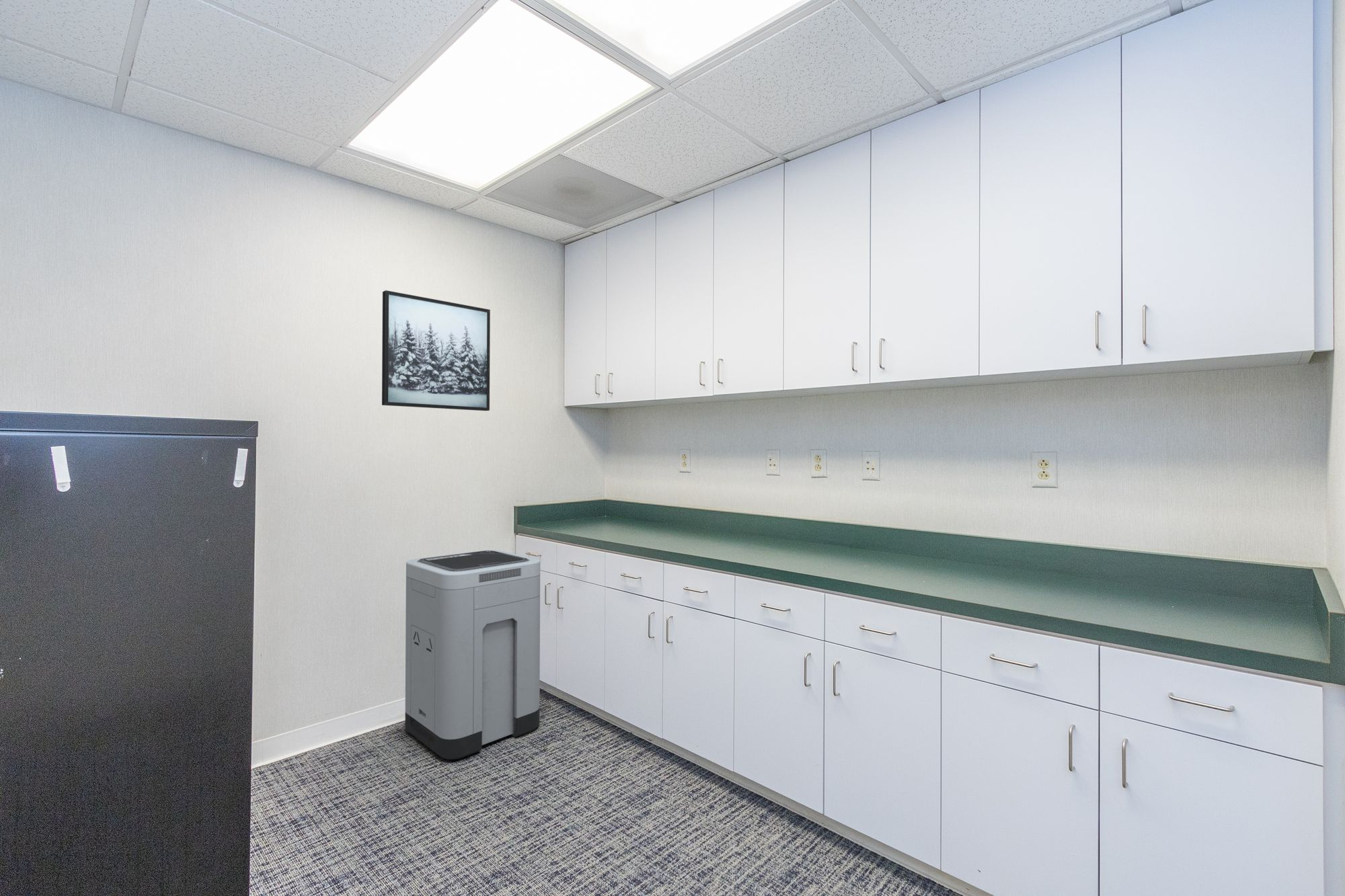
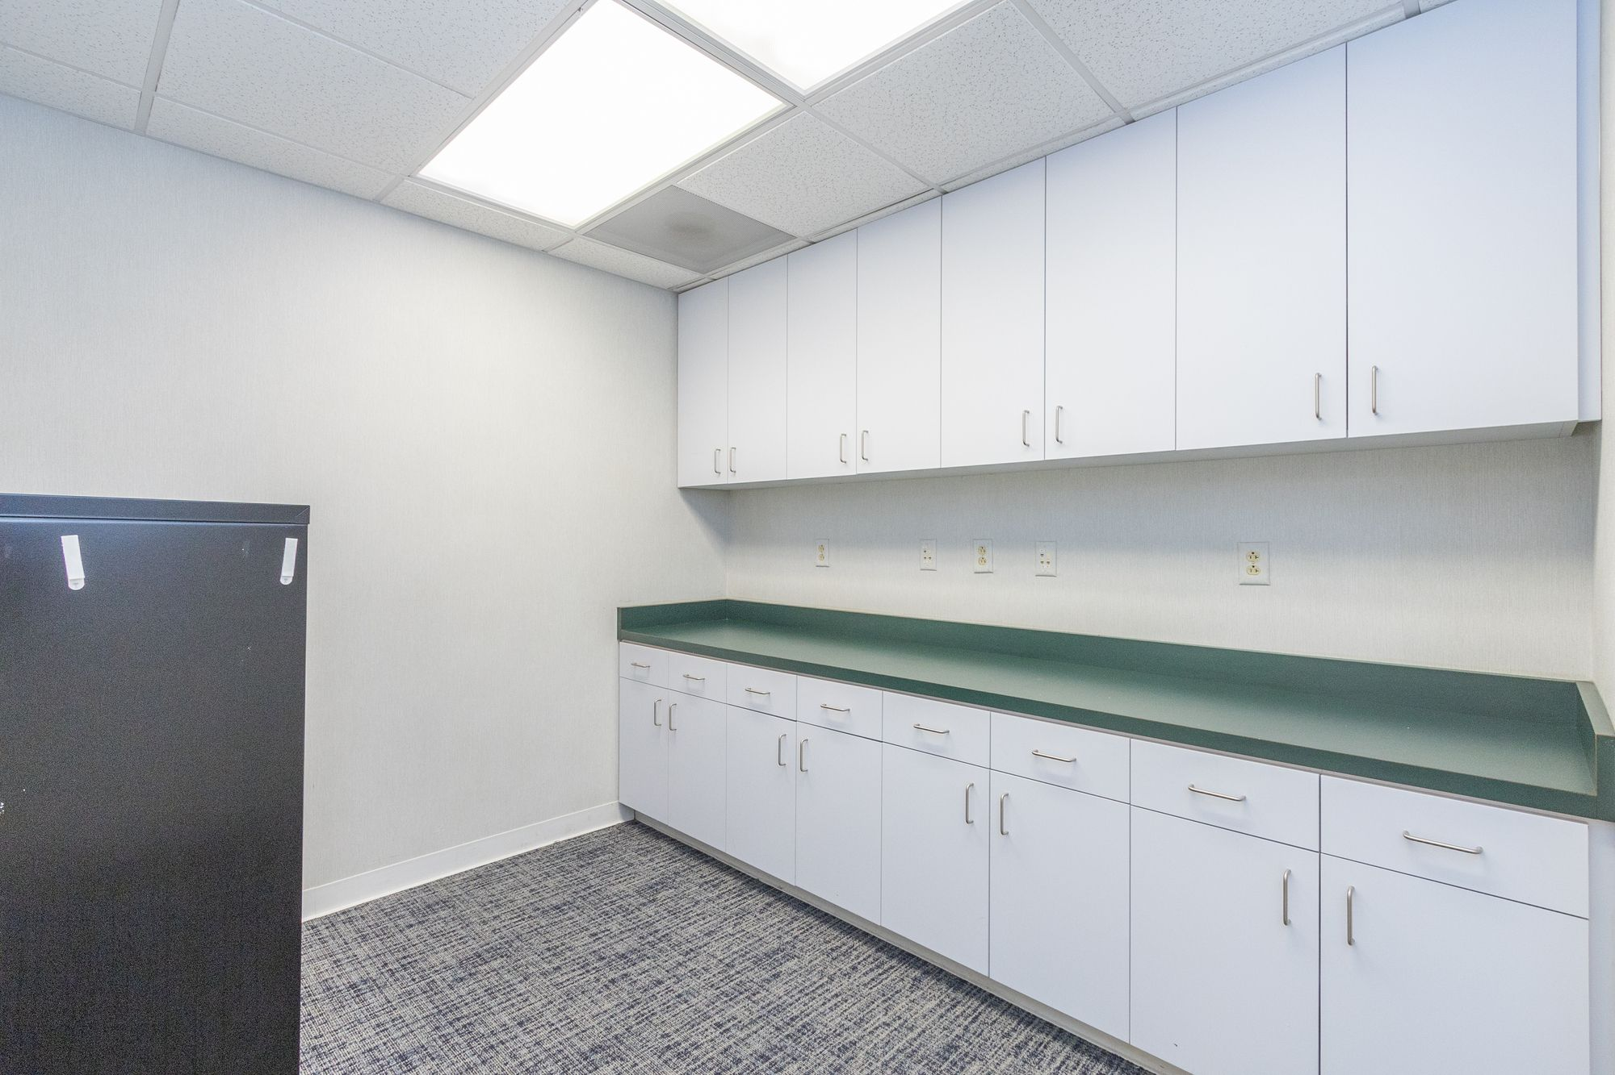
- wall art [381,290,491,411]
- trash can [404,549,541,760]
